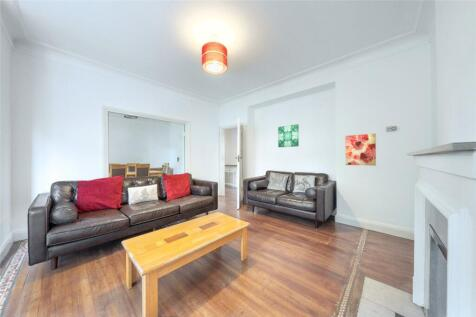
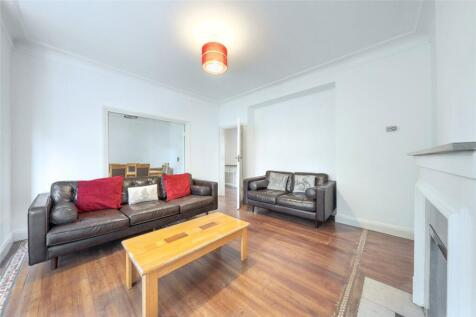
- wall art [344,132,377,167]
- wall art [277,123,300,148]
